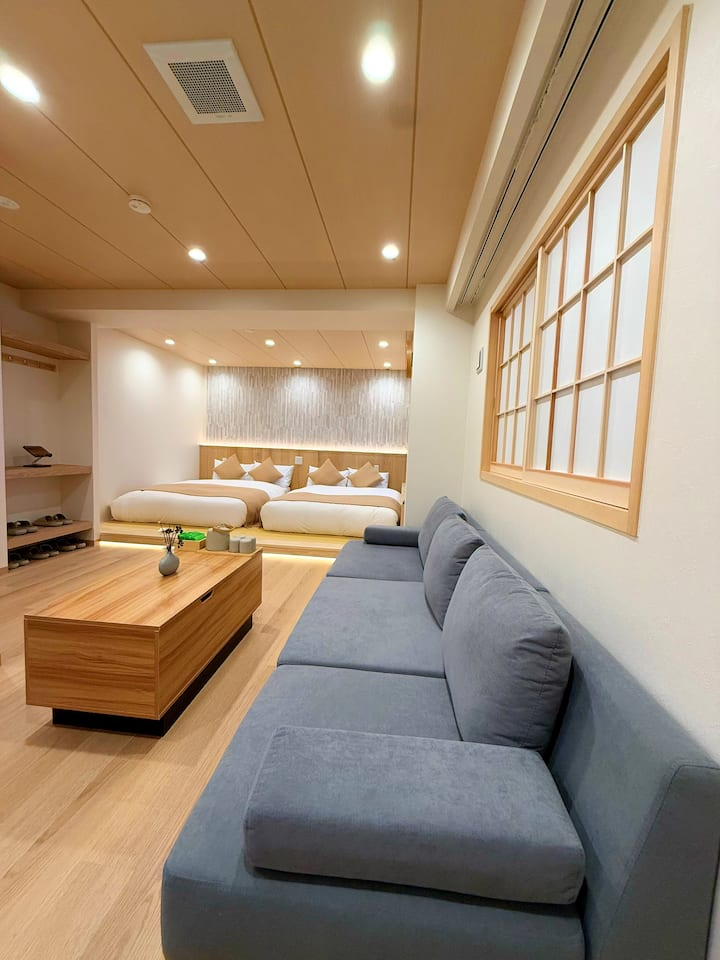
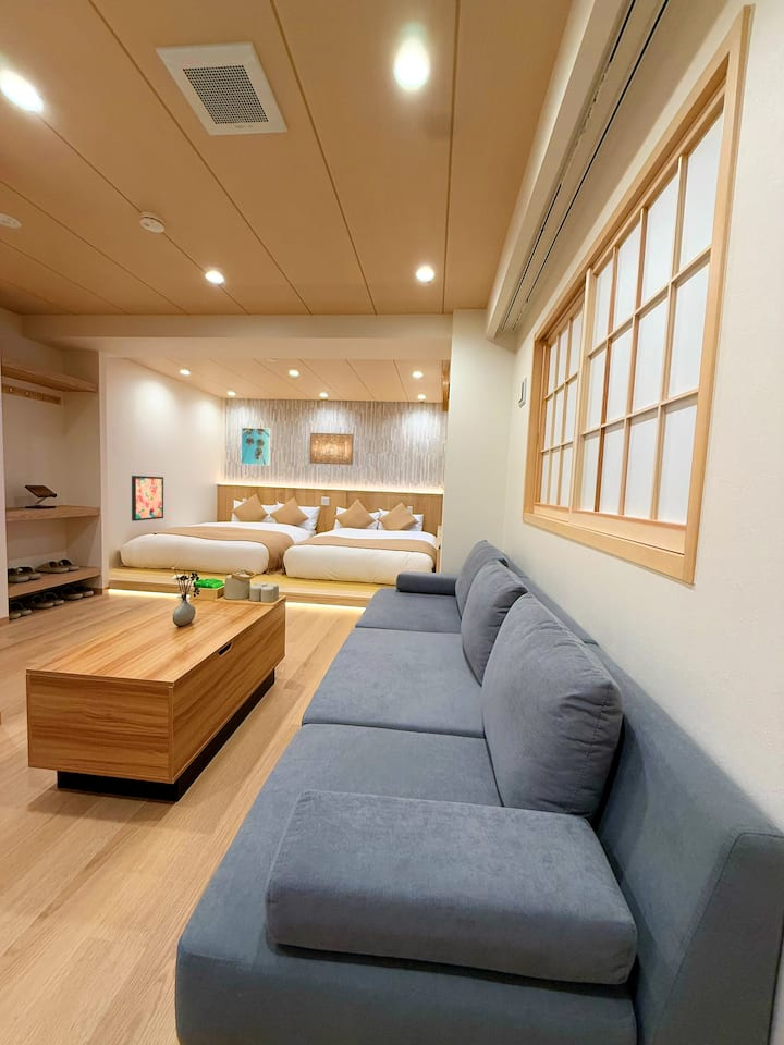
+ wall art [131,475,164,522]
+ wall art [309,432,355,466]
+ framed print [240,427,272,466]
